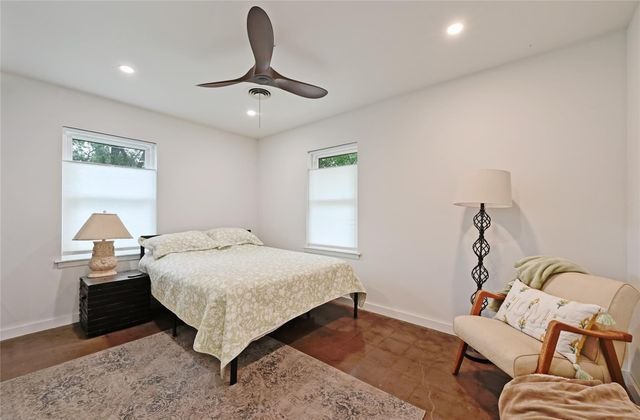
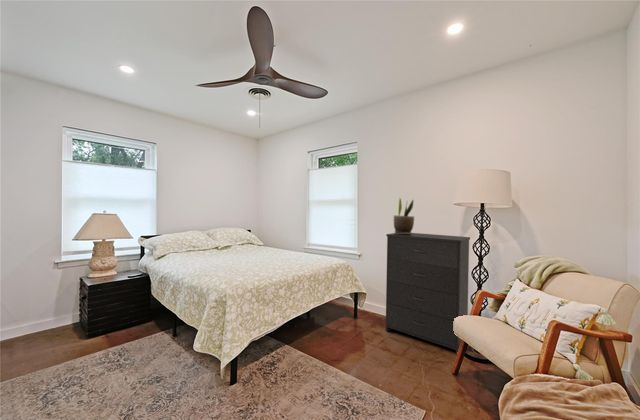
+ potted plant [393,197,415,234]
+ dresser [385,232,471,356]
